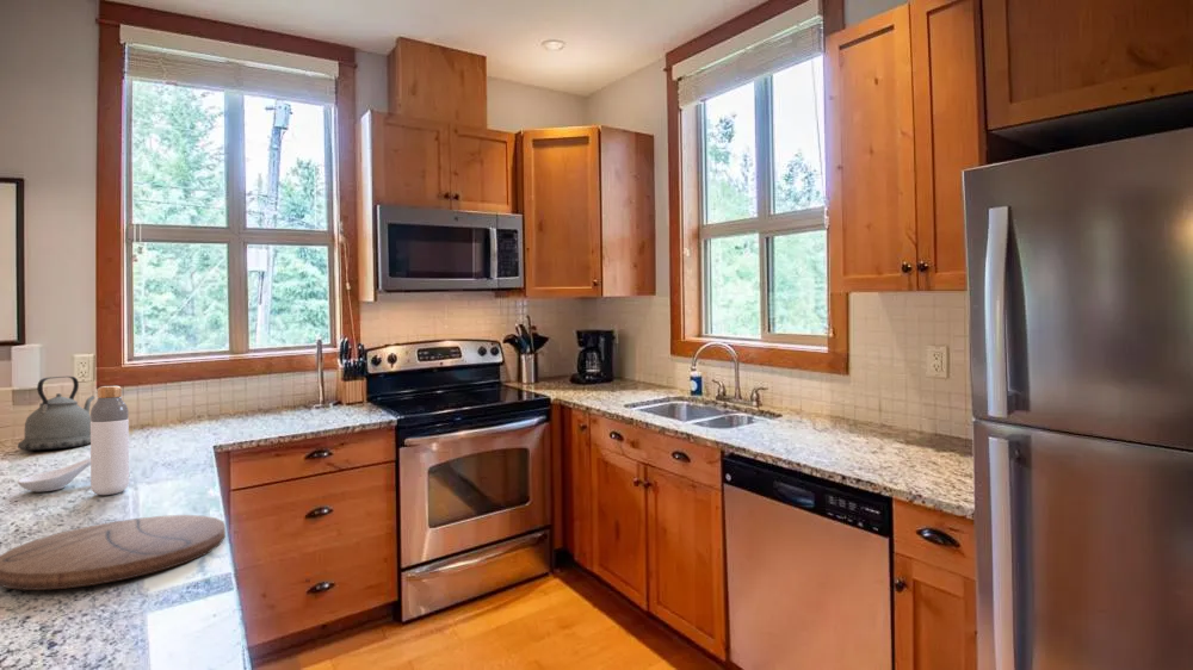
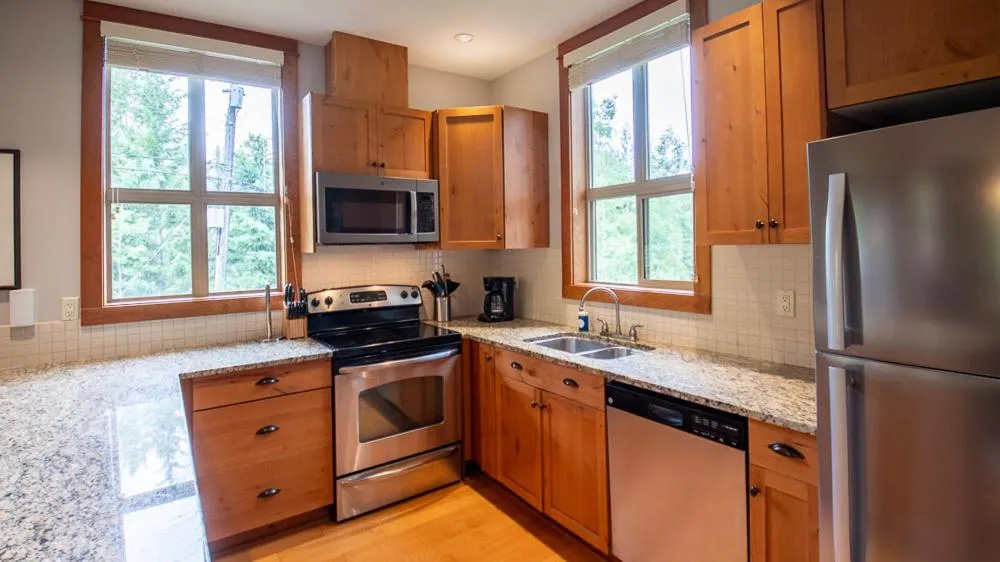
- cutting board [0,514,227,591]
- kettle [17,376,95,451]
- bottle [89,385,130,496]
- spoon rest [17,458,131,494]
